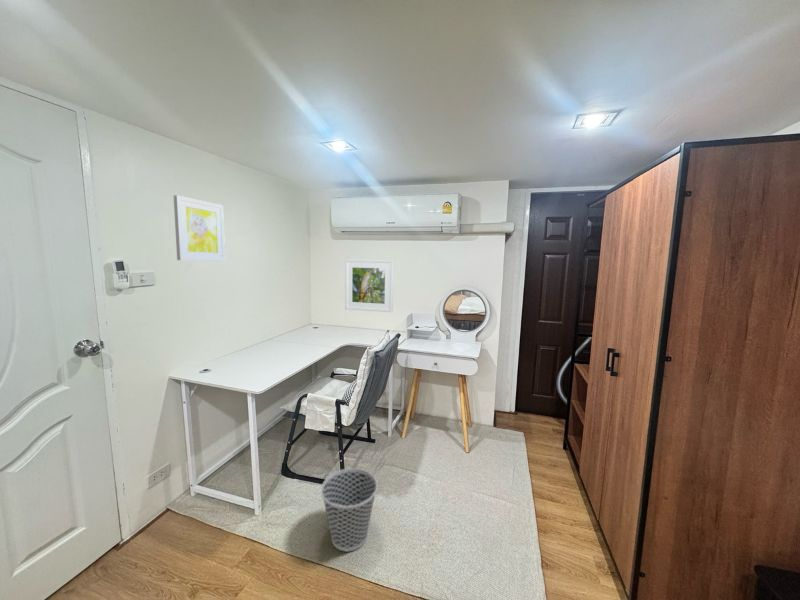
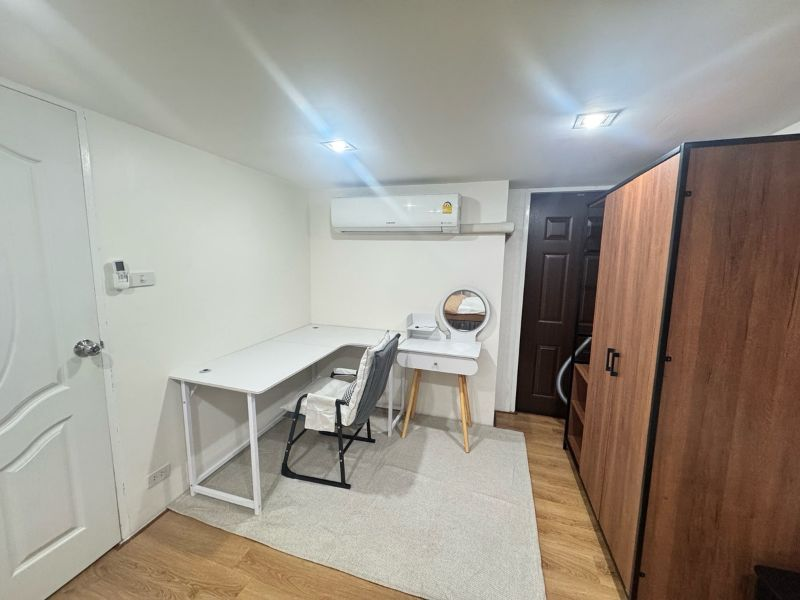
- wall art [173,194,226,262]
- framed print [344,258,395,313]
- wastebasket [320,467,378,552]
